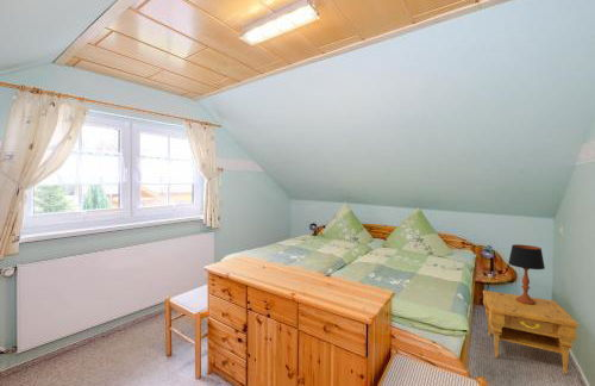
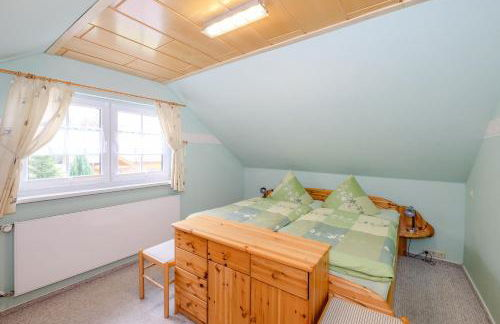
- table lamp [507,243,546,305]
- nightstand [482,290,580,375]
